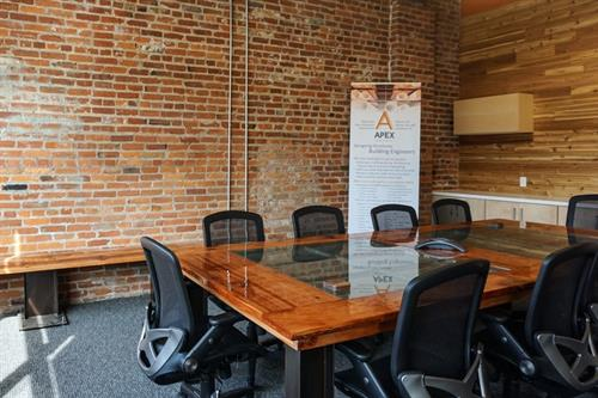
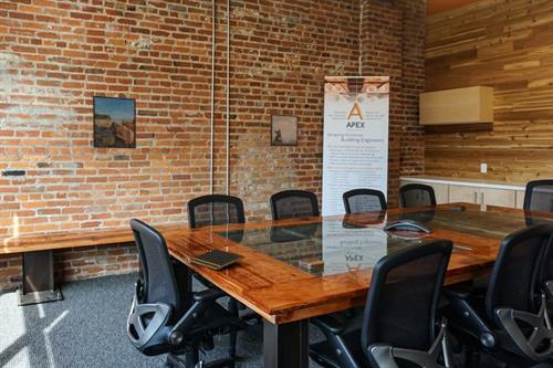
+ notepad [189,248,244,271]
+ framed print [269,113,300,148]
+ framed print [92,95,137,150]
